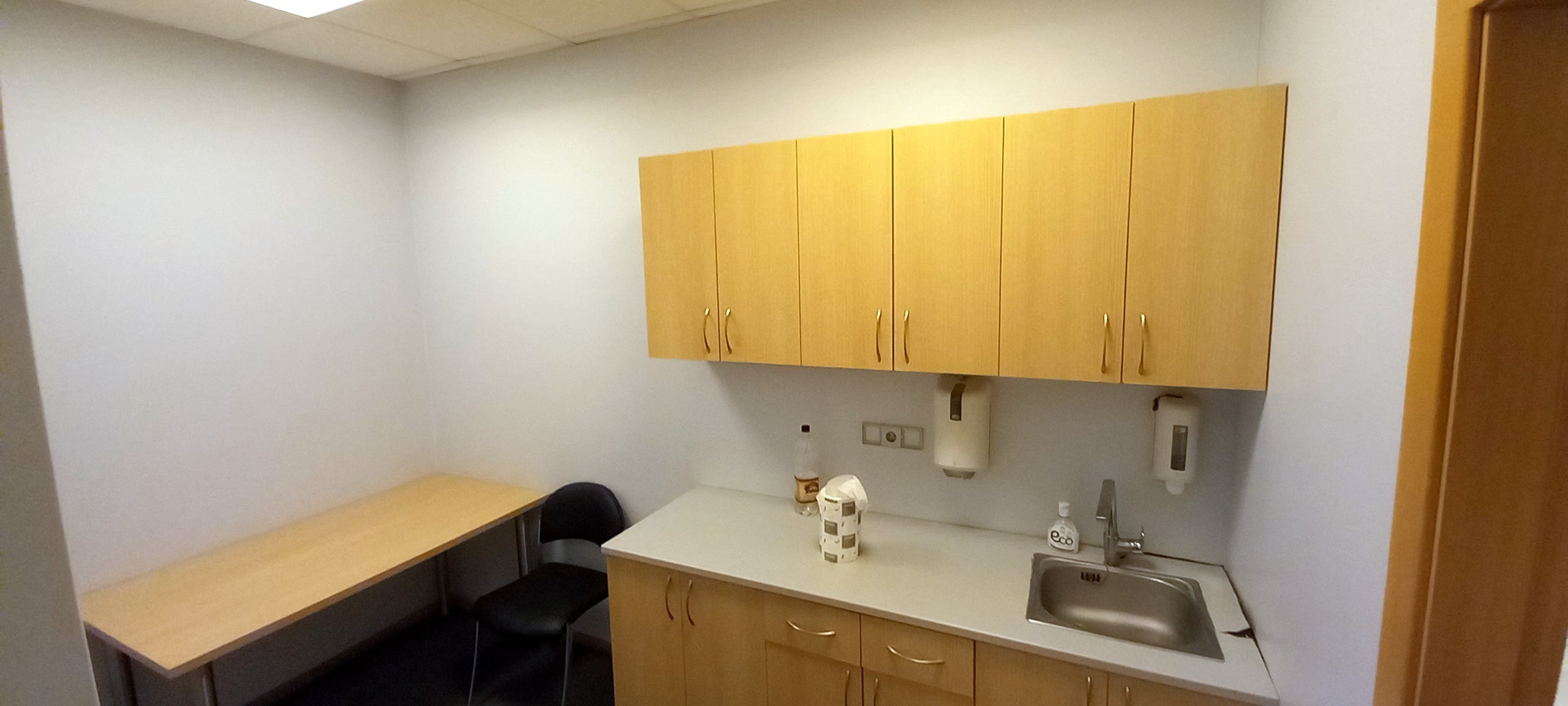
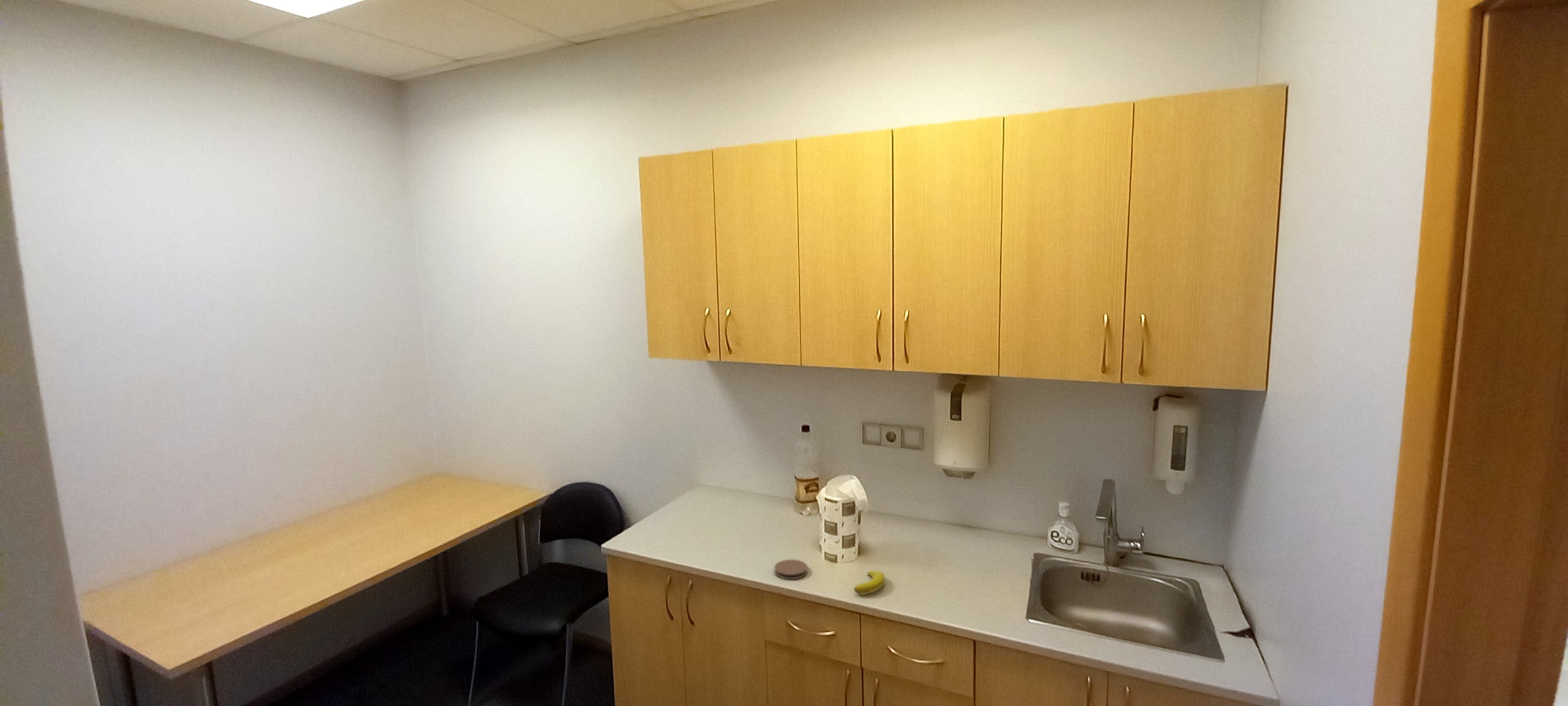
+ banana [853,570,886,595]
+ coaster [774,559,808,580]
